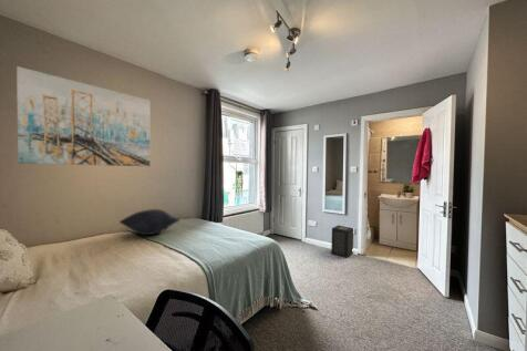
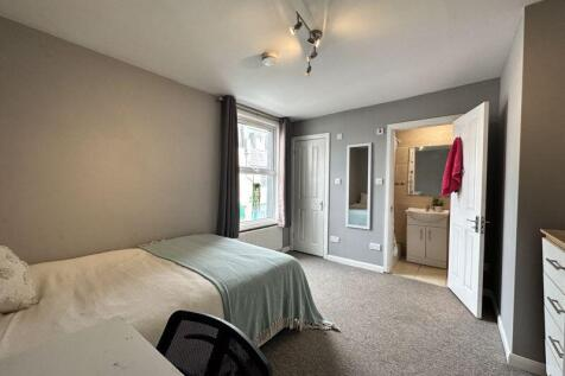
- wall art [16,65,152,167]
- pillow [118,208,180,236]
- speaker [330,225,354,259]
